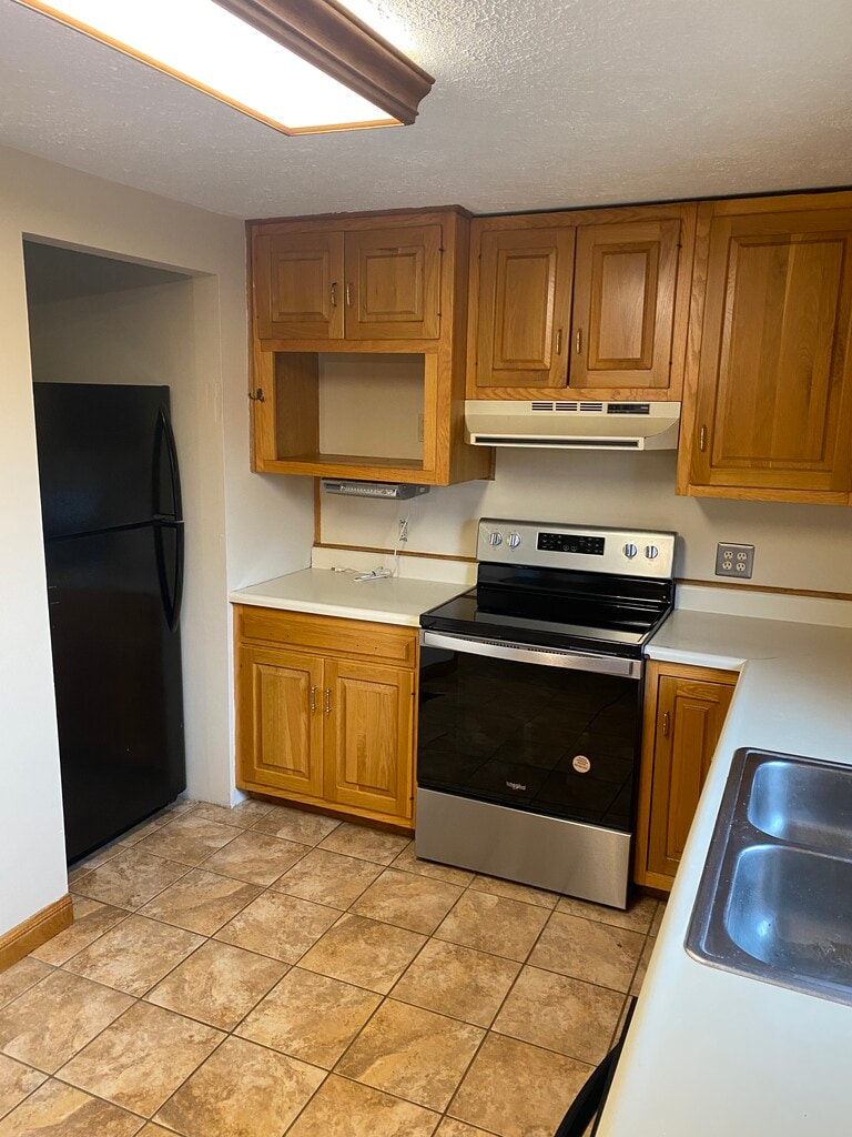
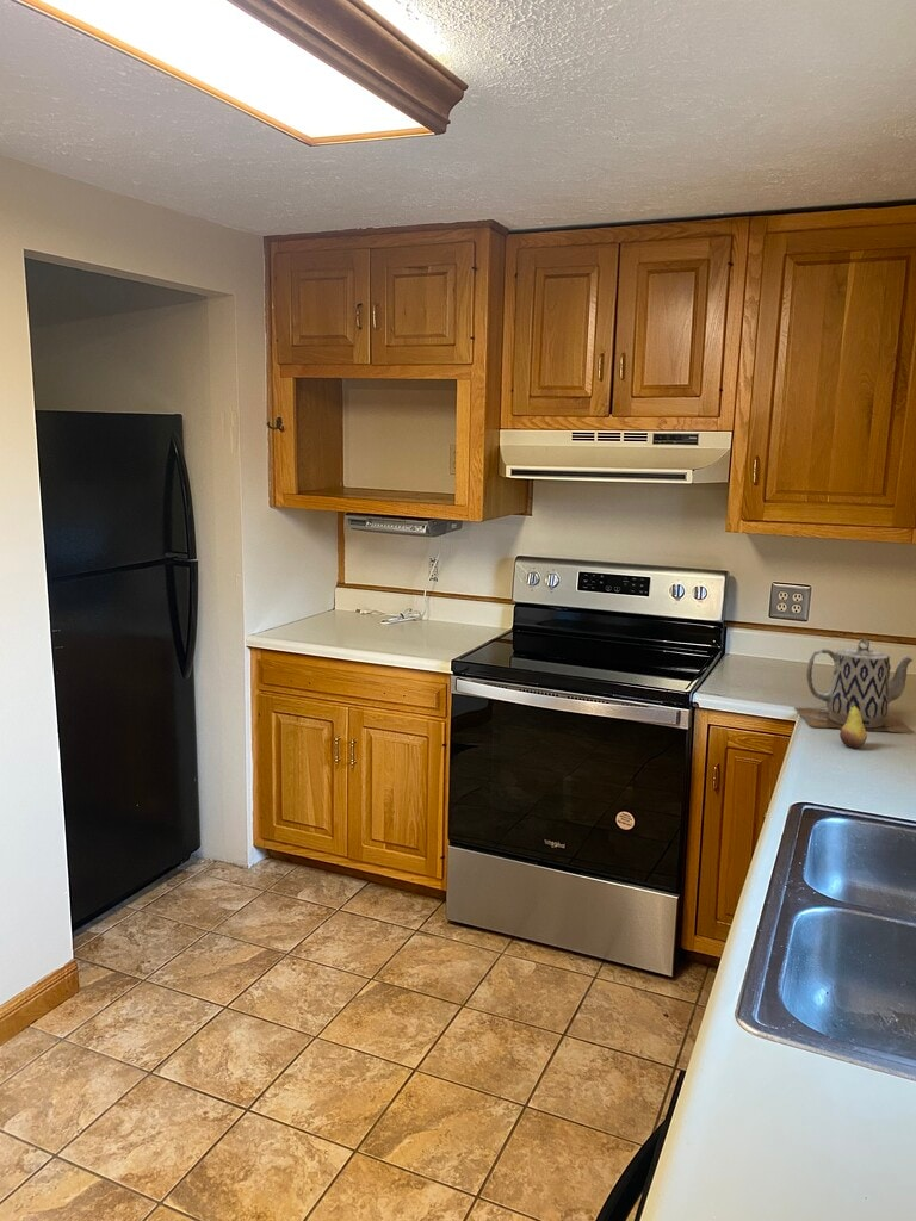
+ teapot [793,637,916,735]
+ fruit [838,698,868,749]
